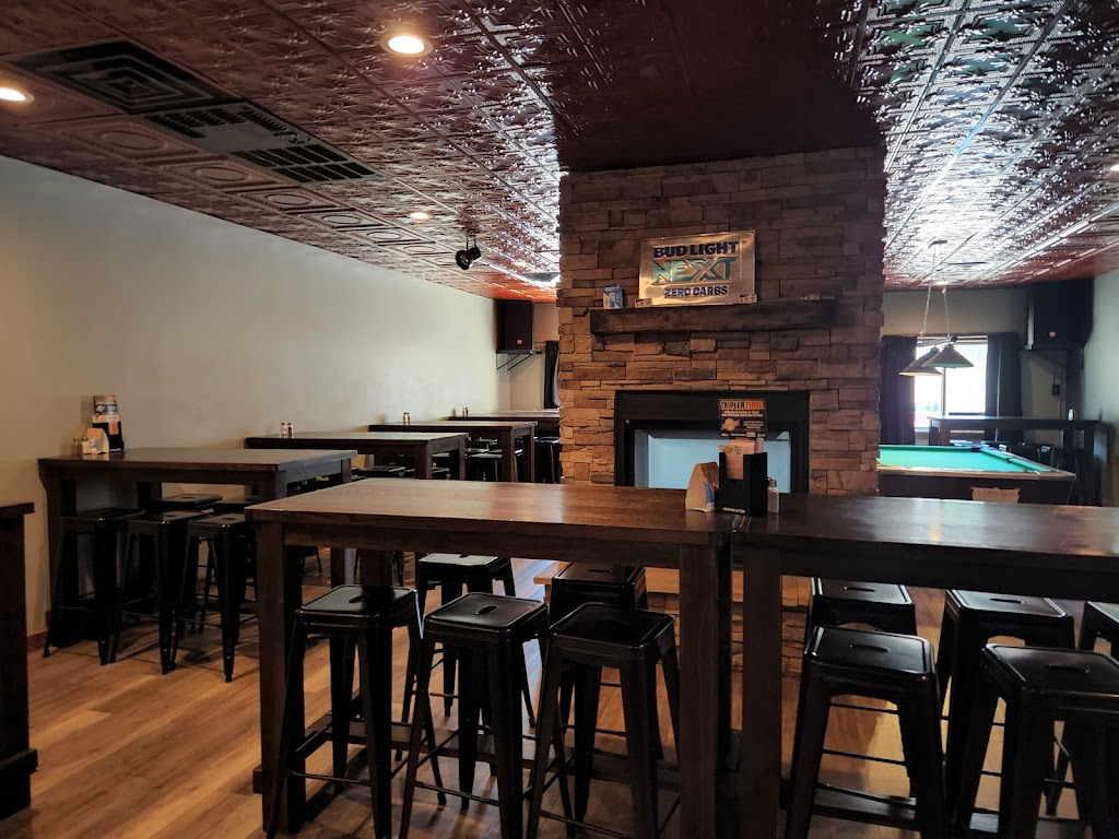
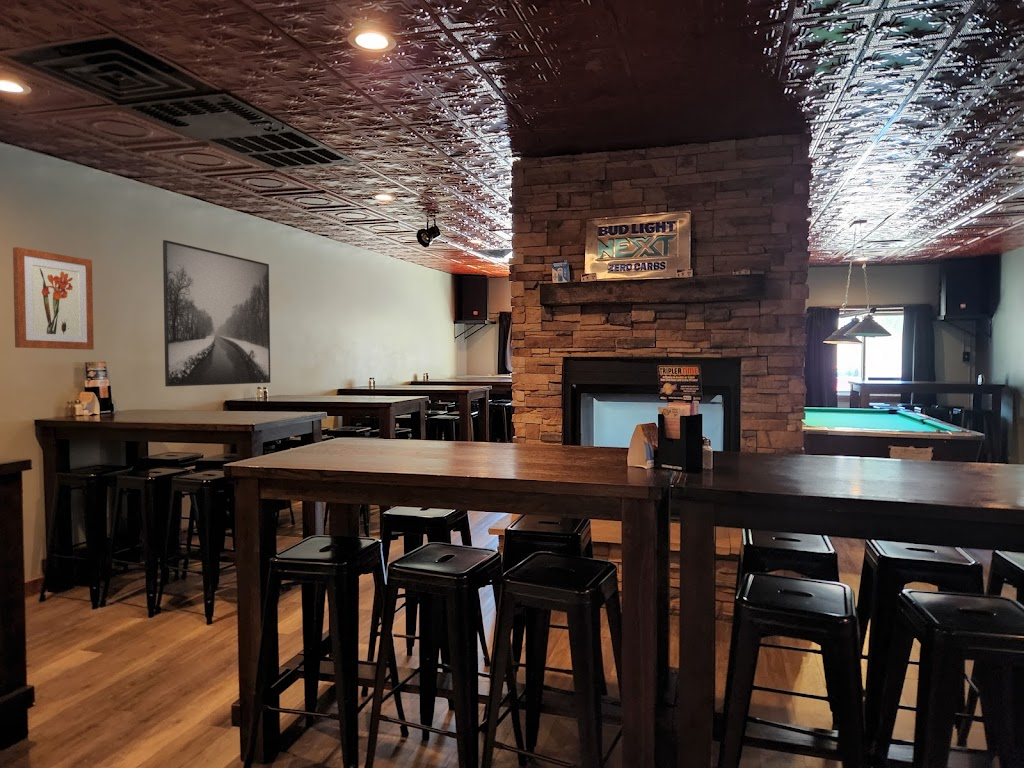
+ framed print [162,239,271,388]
+ wall art [12,246,95,351]
